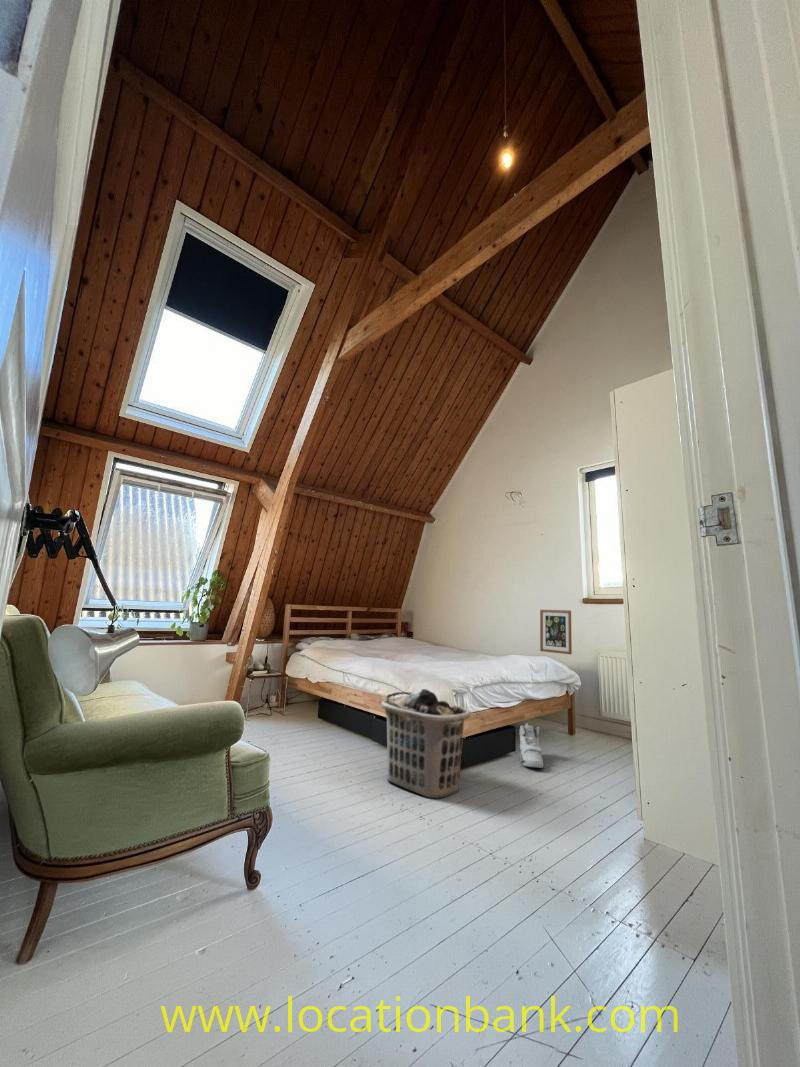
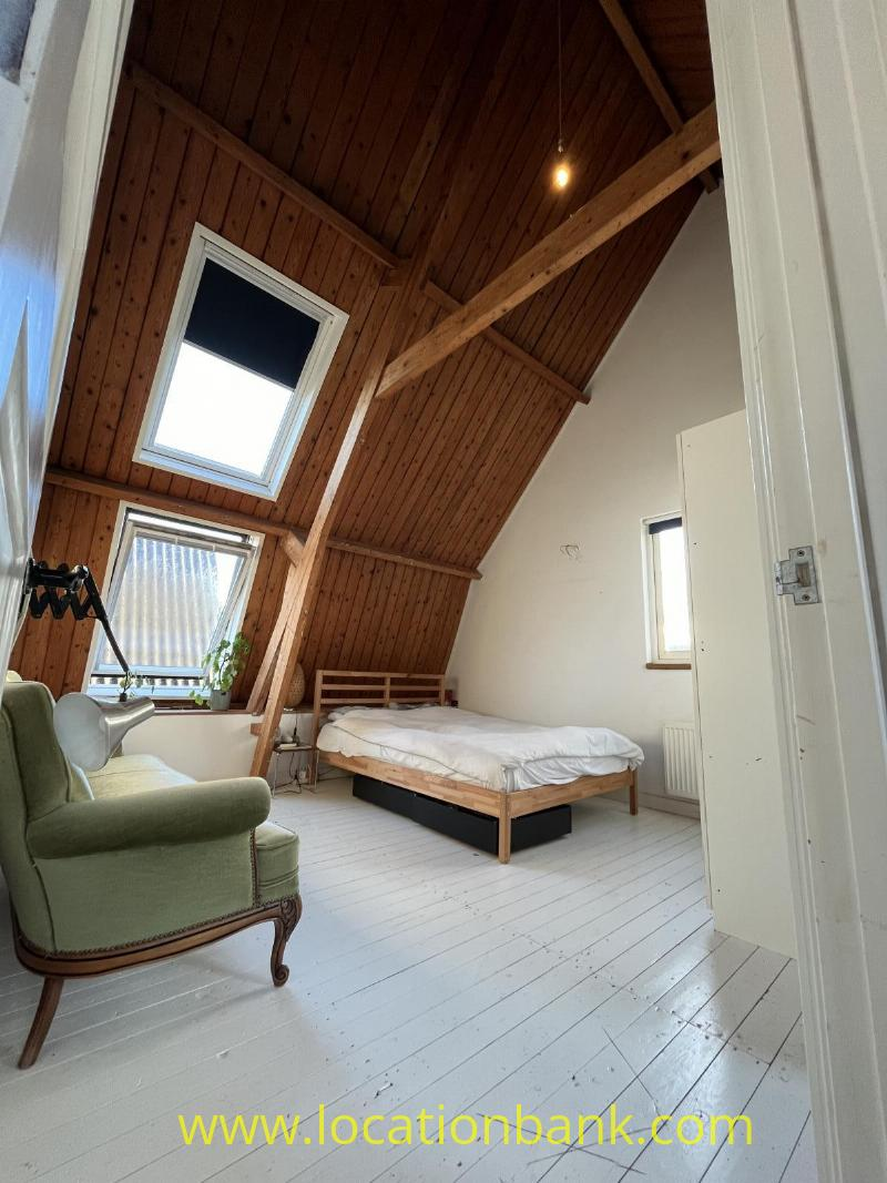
- wall art [539,609,573,655]
- sneaker [518,722,545,769]
- clothes hamper [380,688,472,800]
